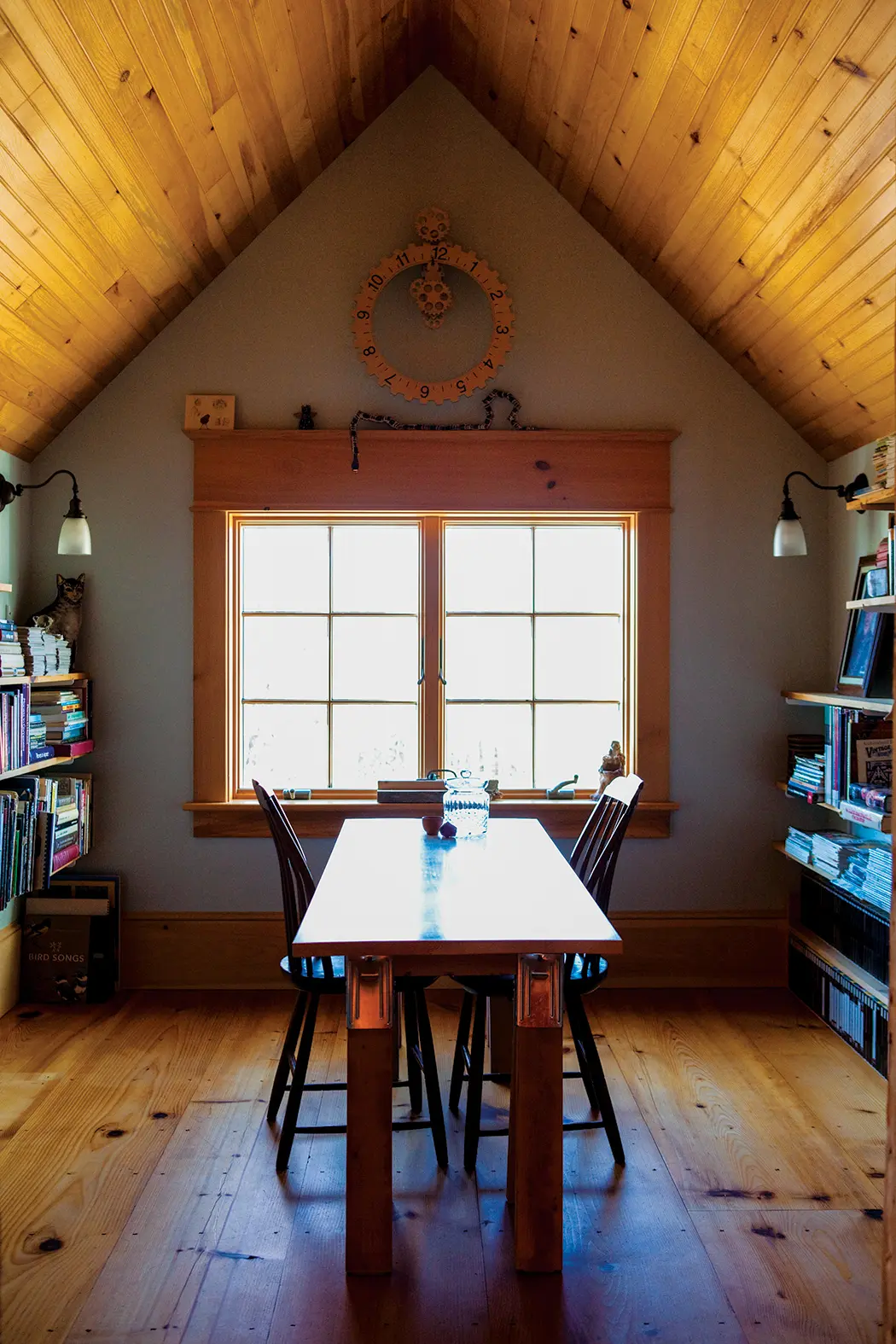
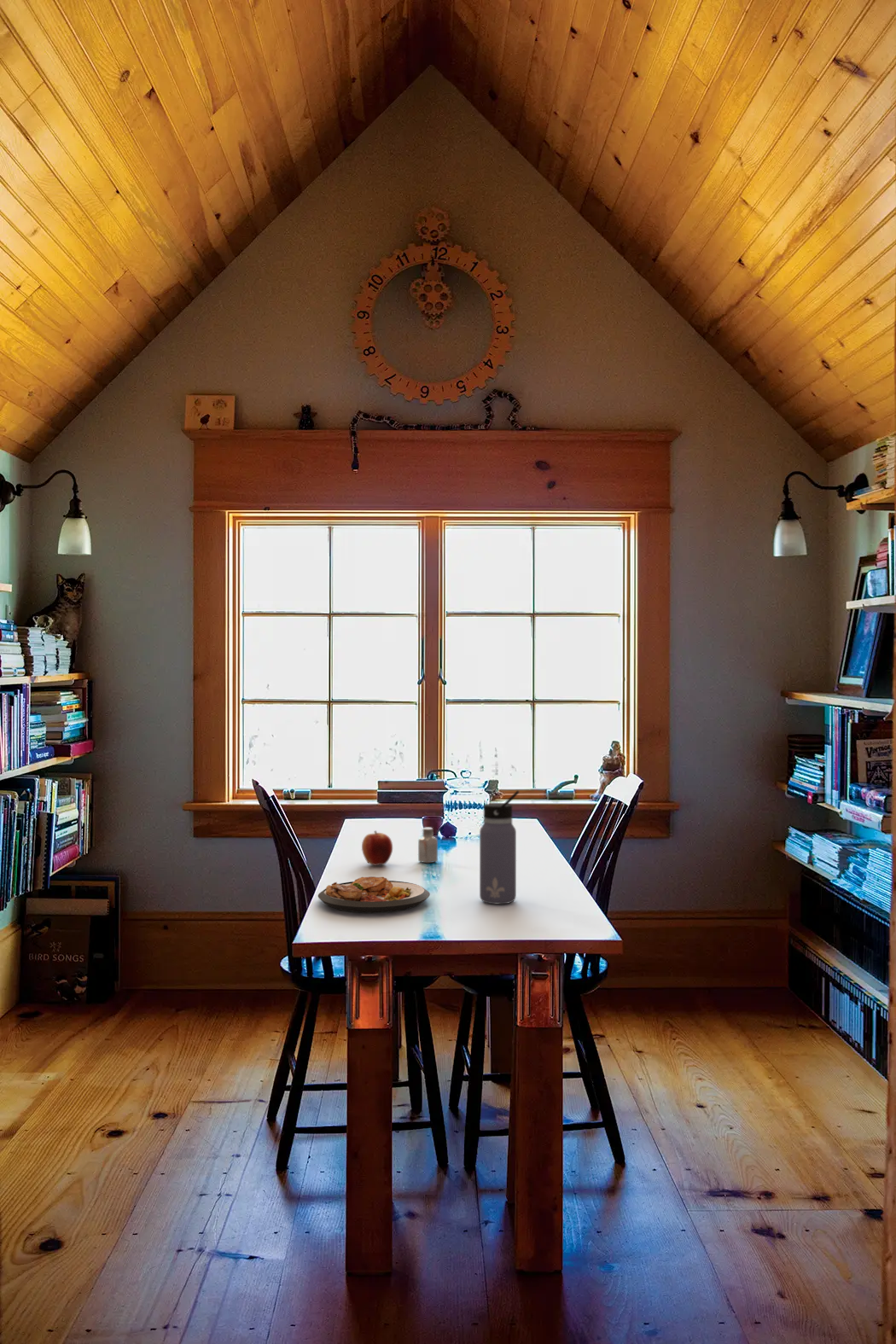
+ apple [361,829,393,866]
+ saltshaker [417,827,439,864]
+ water bottle [479,789,521,905]
+ plate [317,876,431,913]
